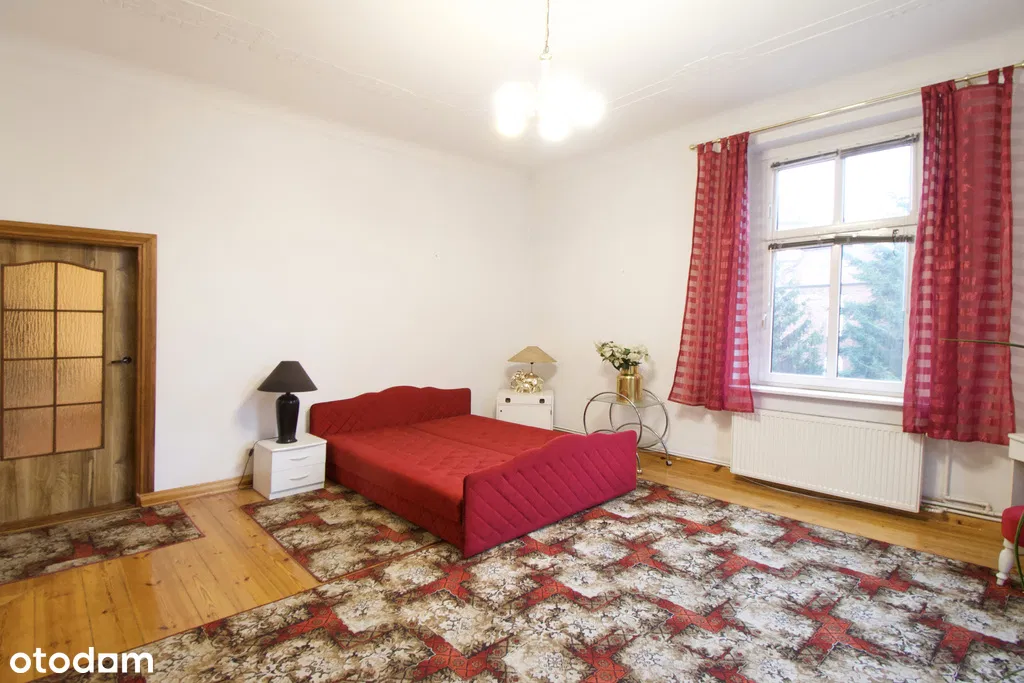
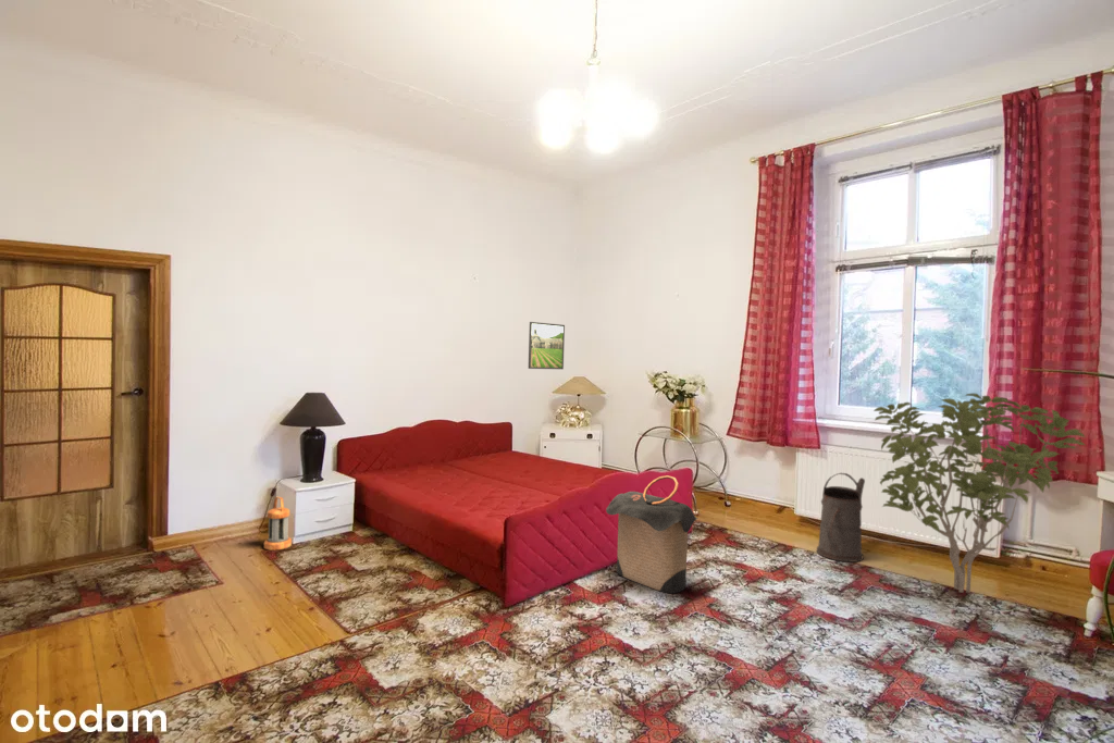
+ shrub [872,393,1087,594]
+ lantern [263,496,293,552]
+ watering can [816,472,866,564]
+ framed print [528,321,566,370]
+ laundry hamper [605,474,698,595]
